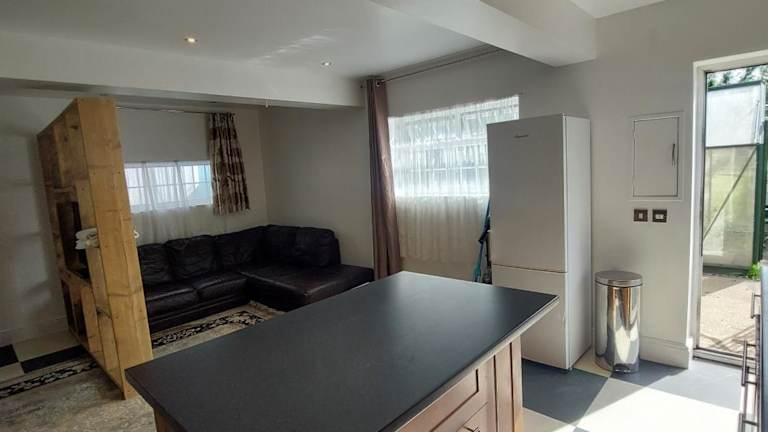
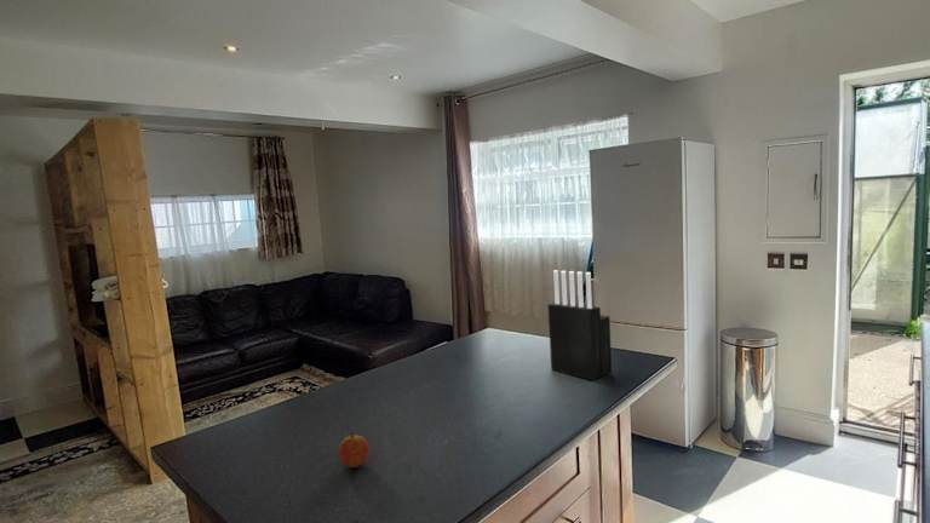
+ knife block [547,269,613,381]
+ fruit [338,431,371,469]
